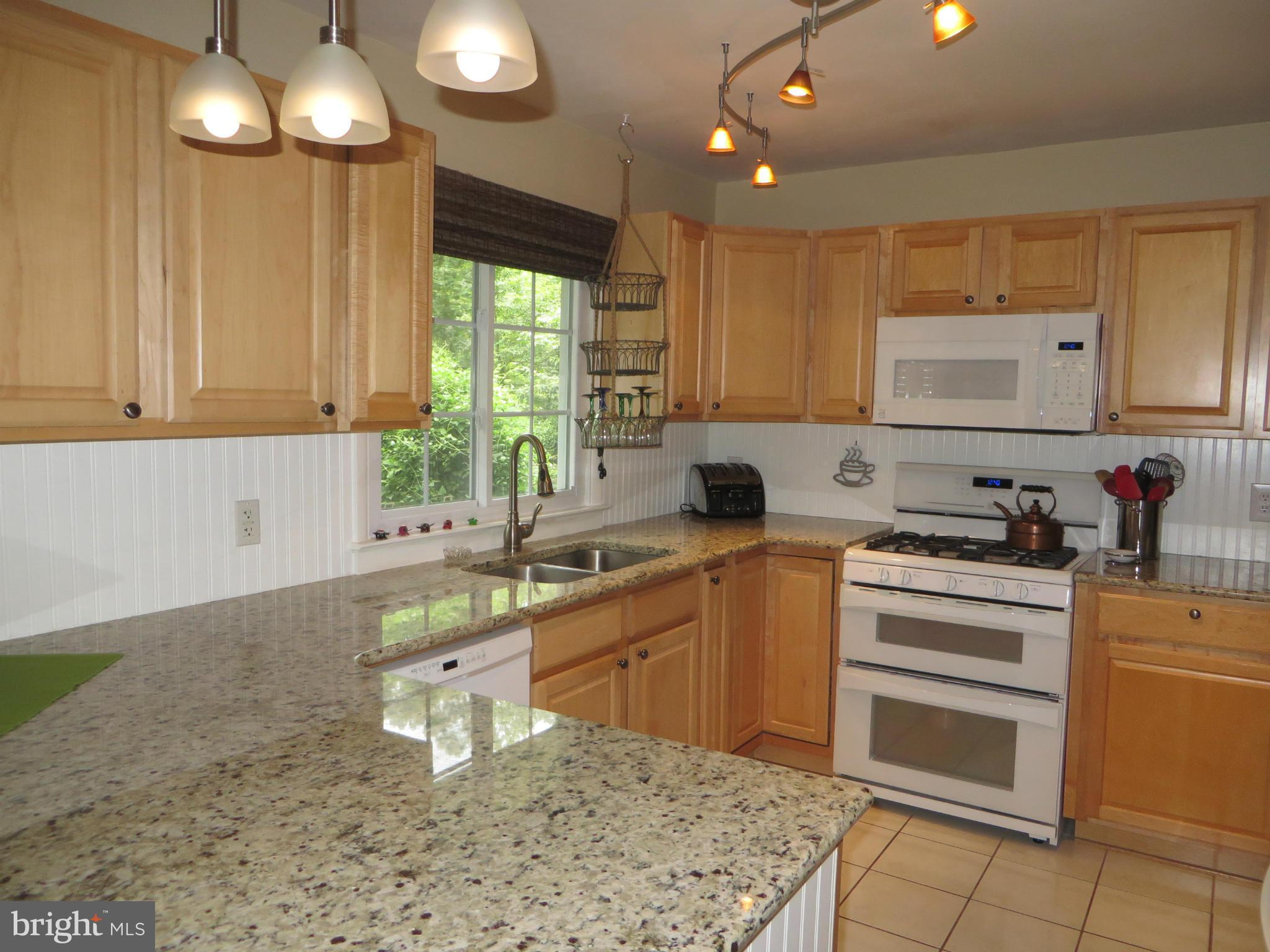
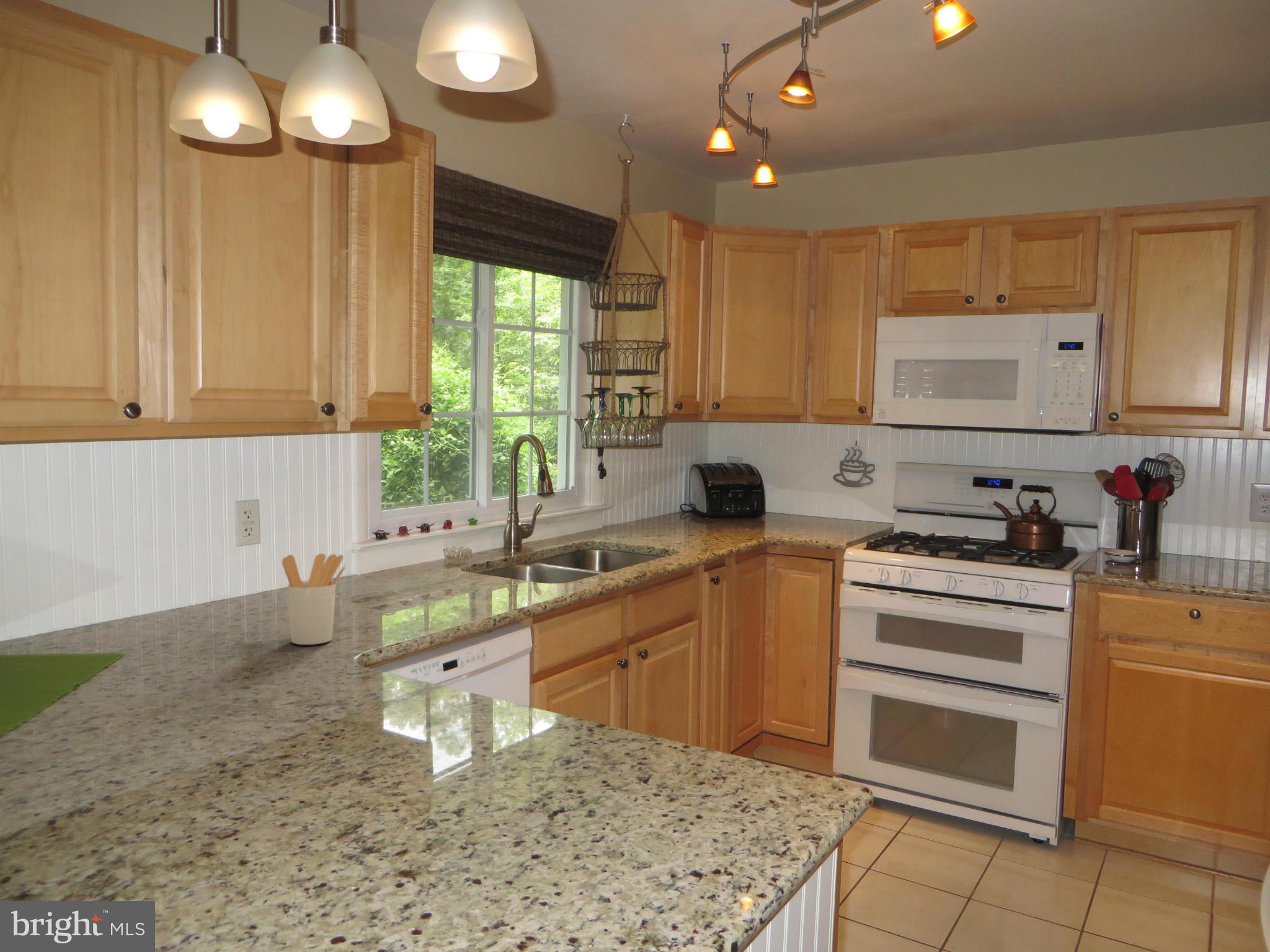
+ utensil holder [282,553,346,645]
